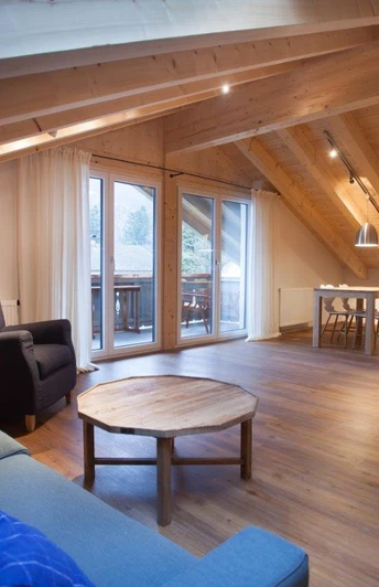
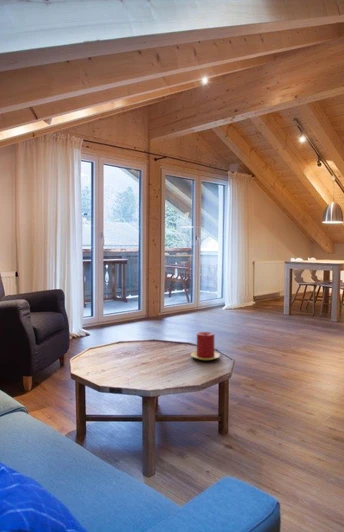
+ candle [190,331,221,361]
